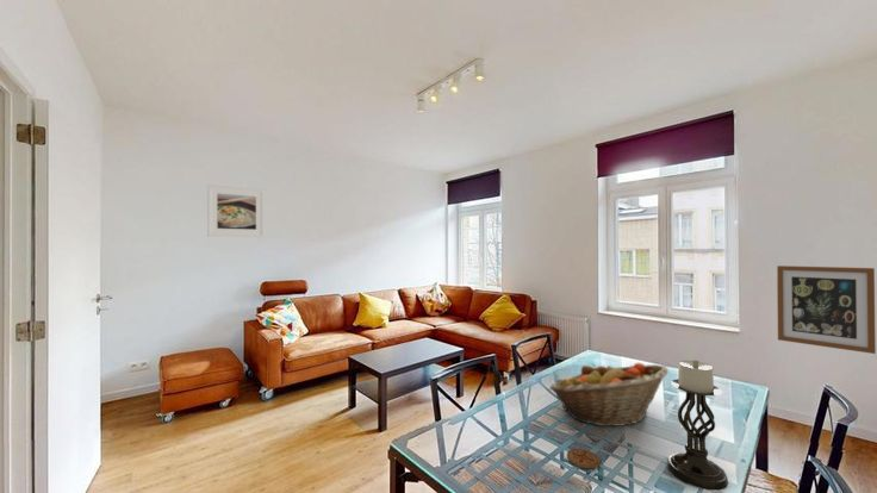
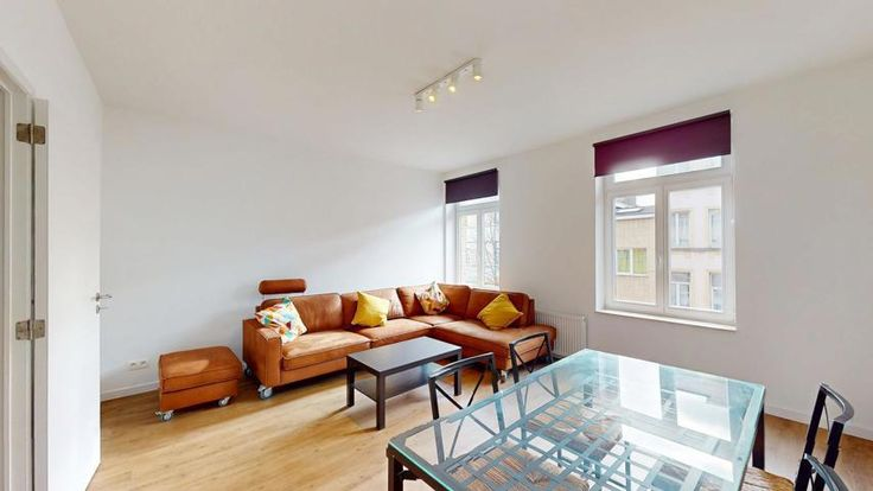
- fruit basket [548,362,670,428]
- candle holder [666,358,729,492]
- coaster [566,448,601,470]
- wall art [776,264,877,355]
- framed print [206,183,266,238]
